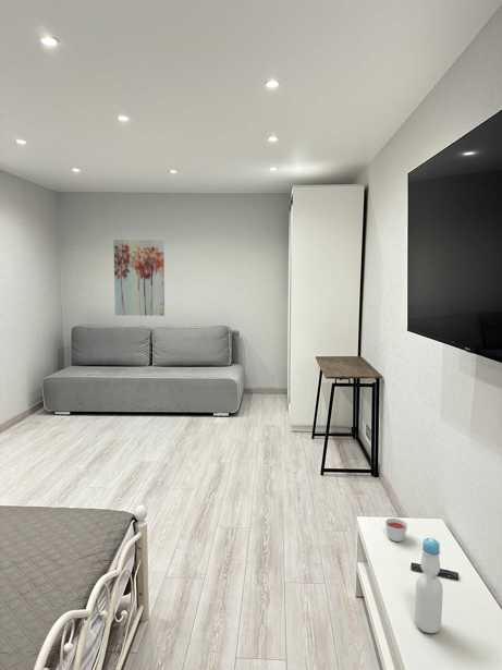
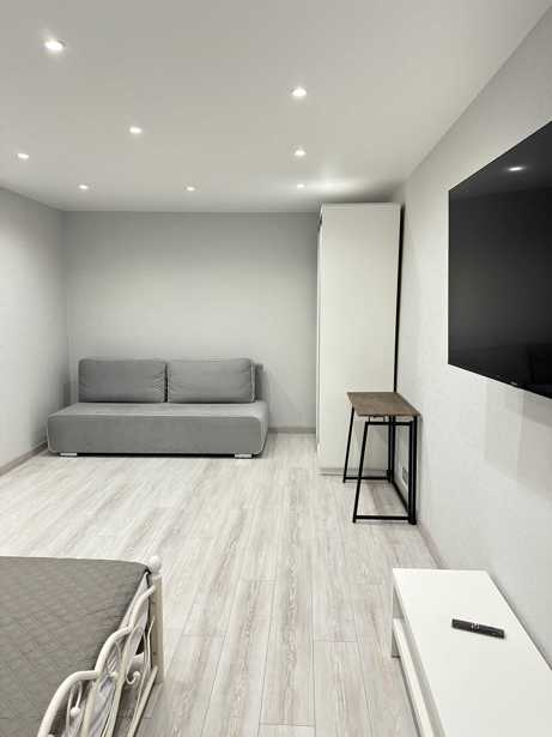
- candle [384,517,408,543]
- wall art [112,239,166,317]
- bottle [414,537,444,634]
